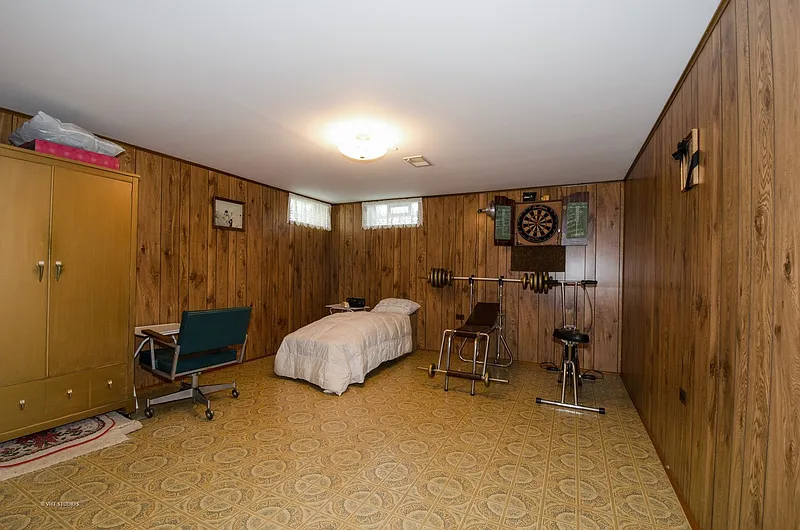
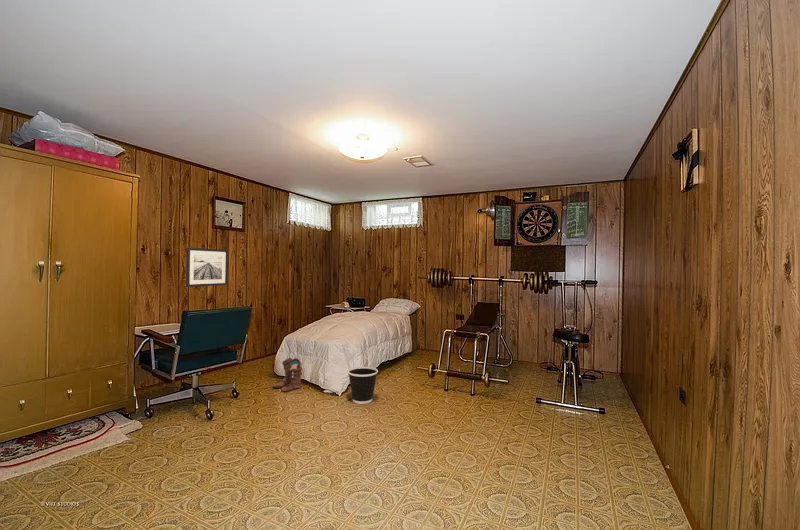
+ boots [272,357,303,393]
+ wall art [185,247,229,288]
+ wastebasket [347,366,379,405]
